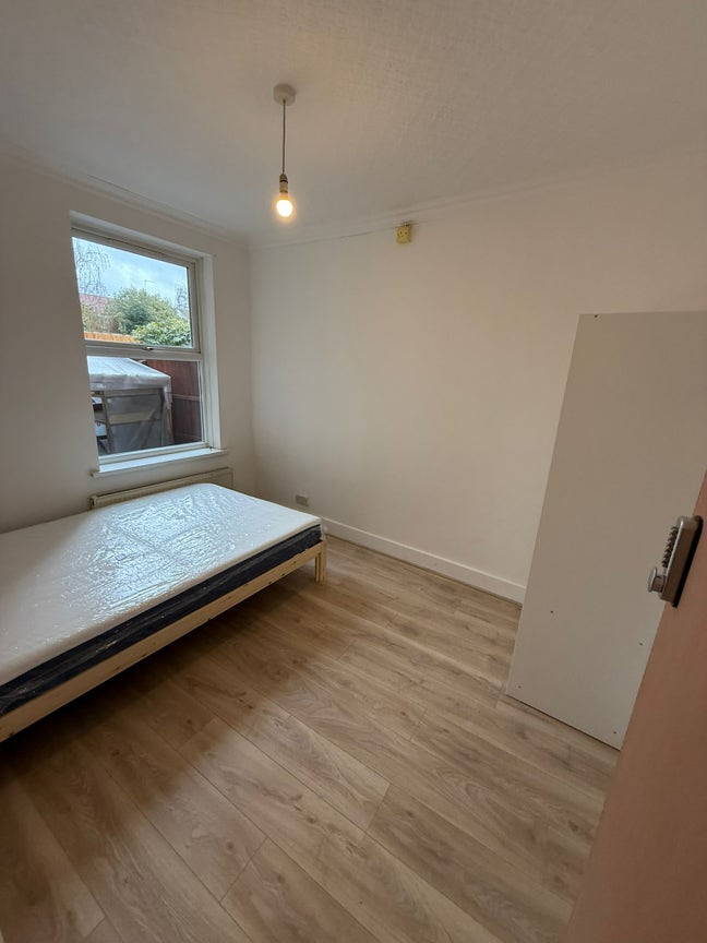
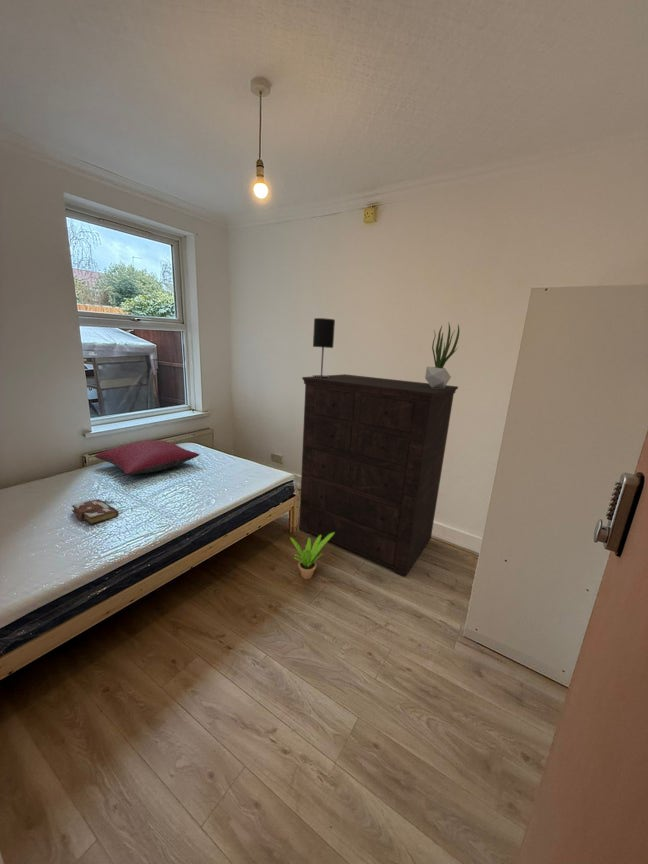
+ dresser [298,373,459,577]
+ pillow [94,439,200,476]
+ book [71,498,120,525]
+ potted plant [289,532,335,580]
+ potted plant [424,321,460,388]
+ table lamp [311,317,336,378]
